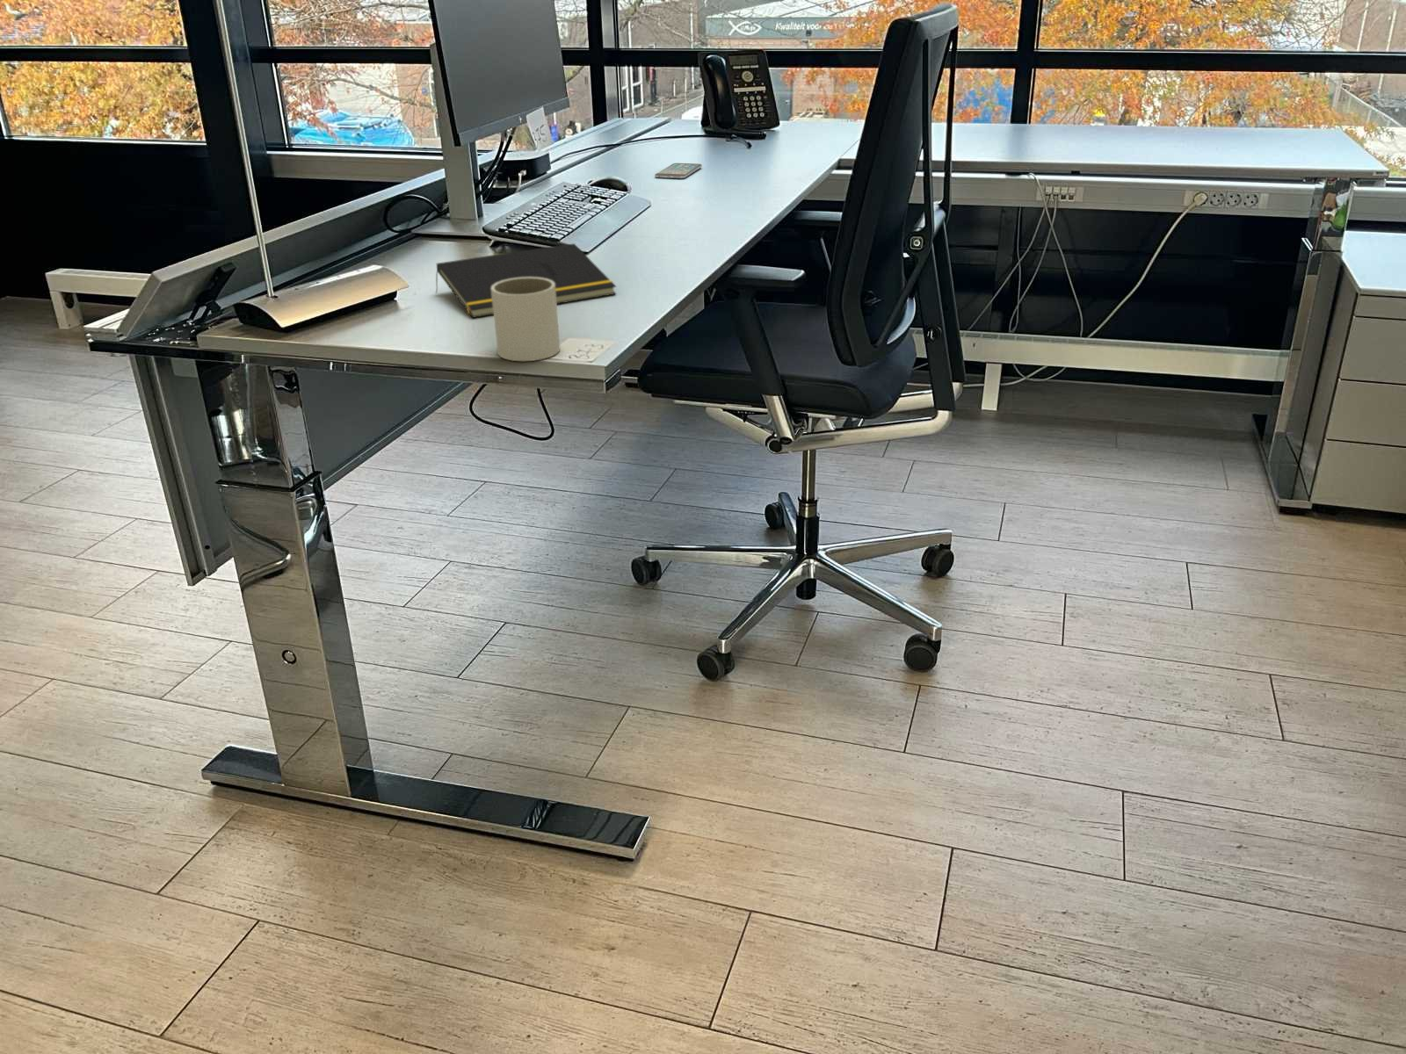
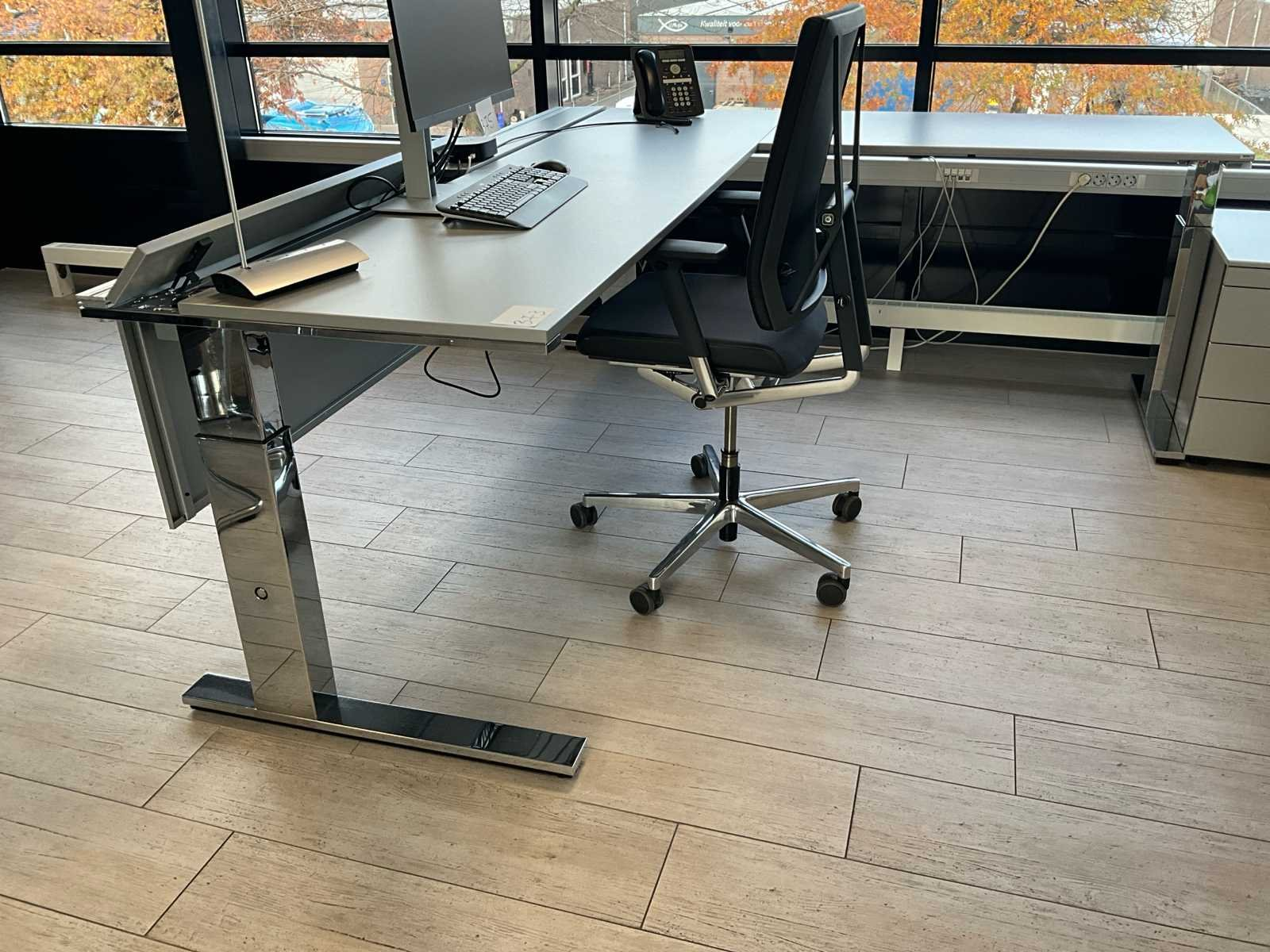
- notepad [435,242,617,319]
- smartphone [654,163,703,179]
- mug [492,277,560,362]
